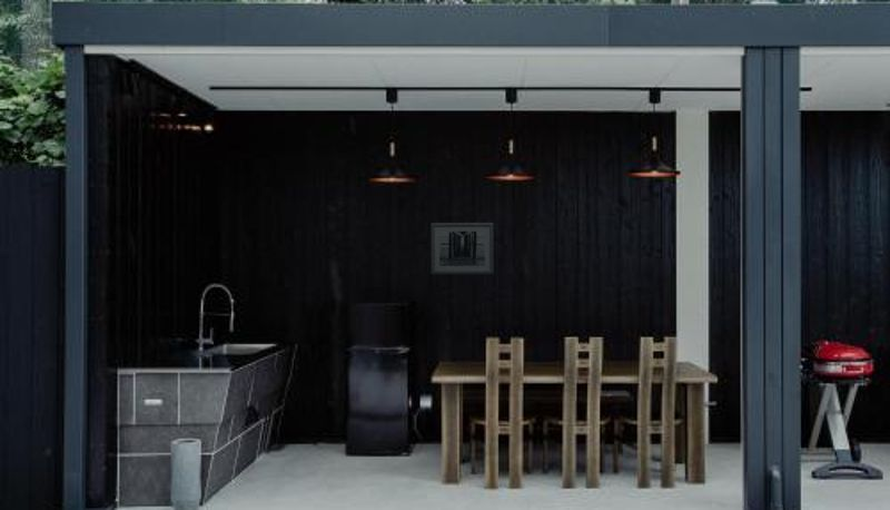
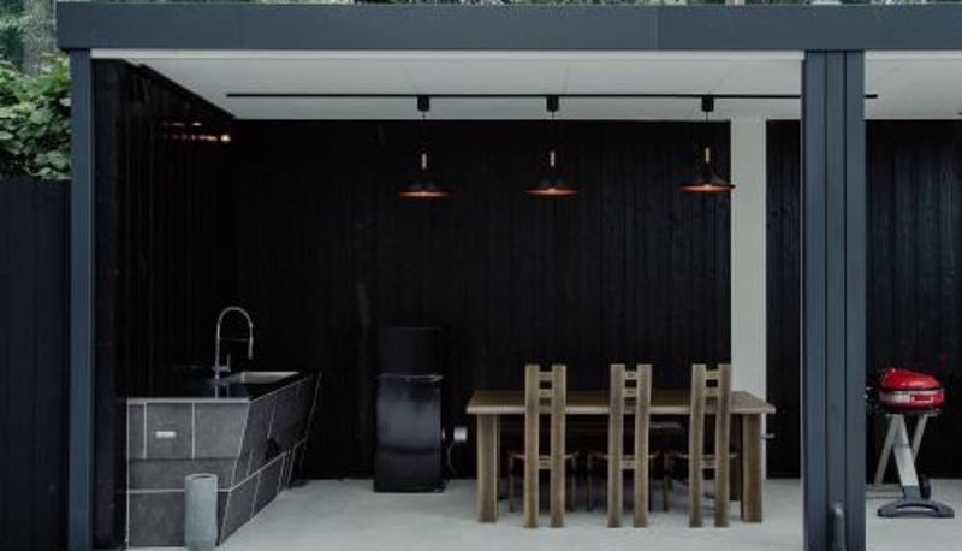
- wall art [429,222,495,275]
